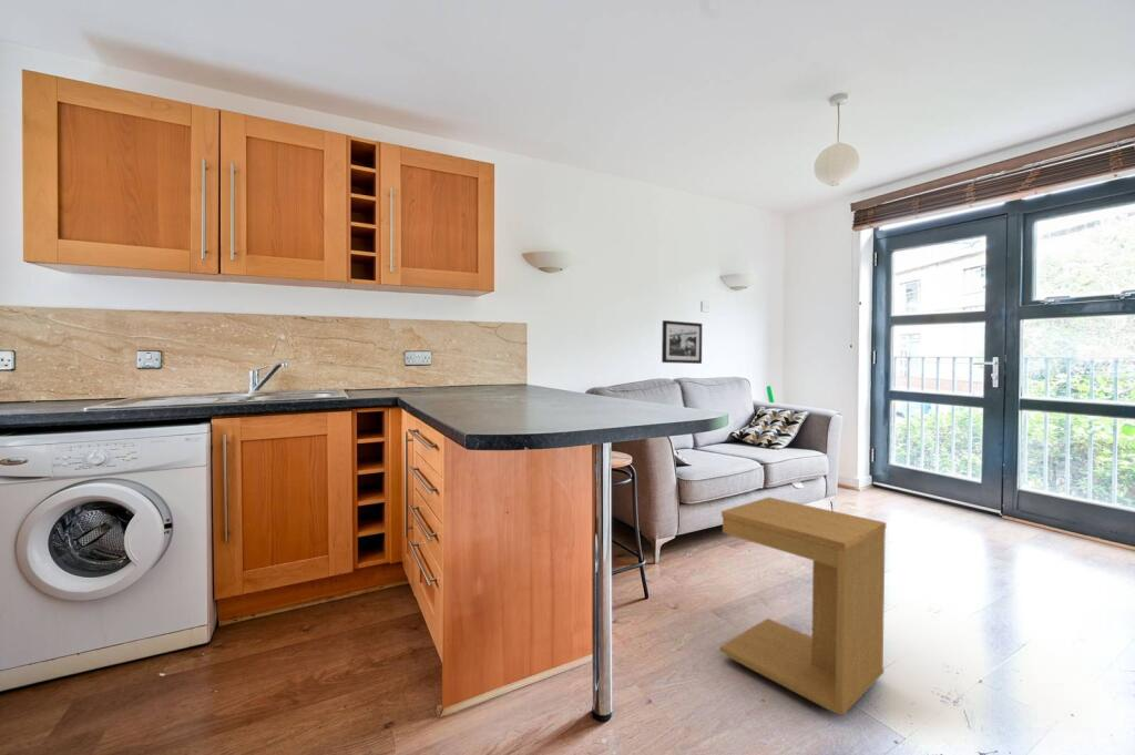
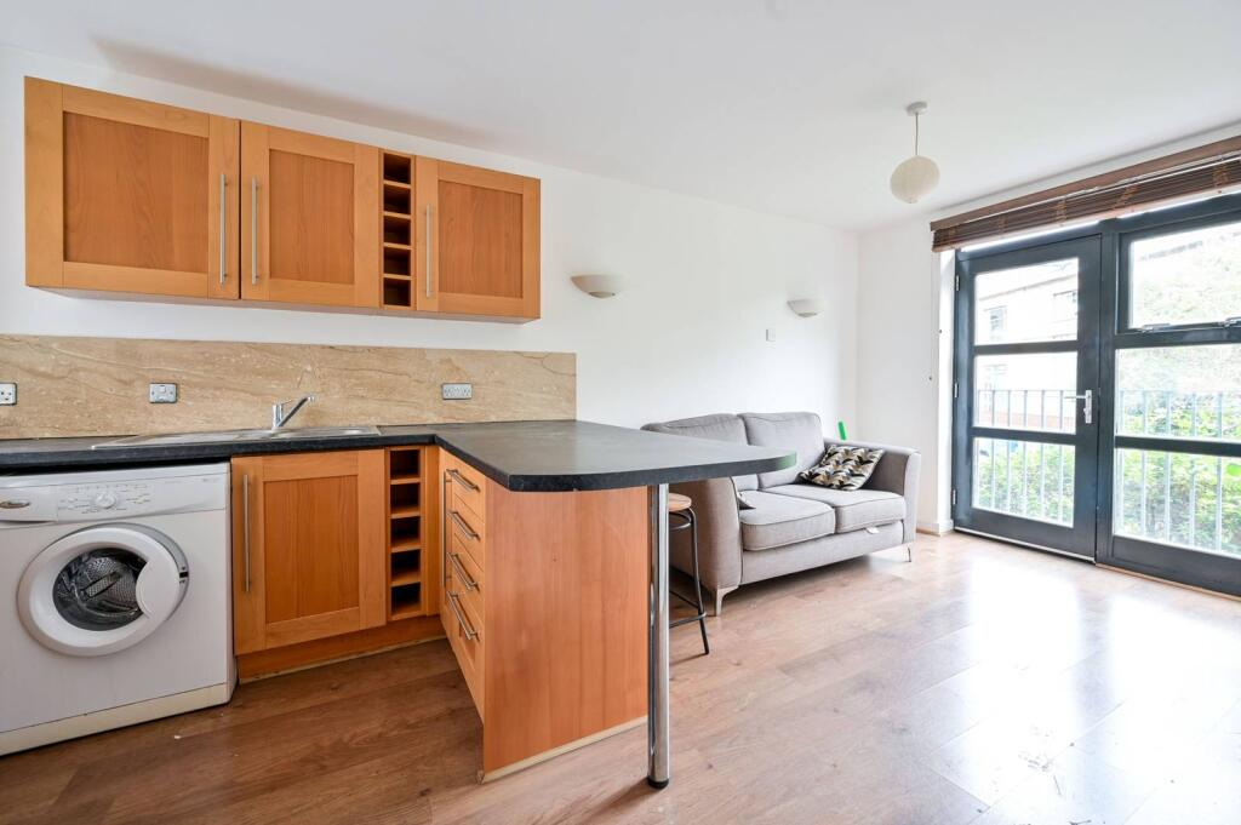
- side table [719,496,887,716]
- picture frame [661,319,703,365]
